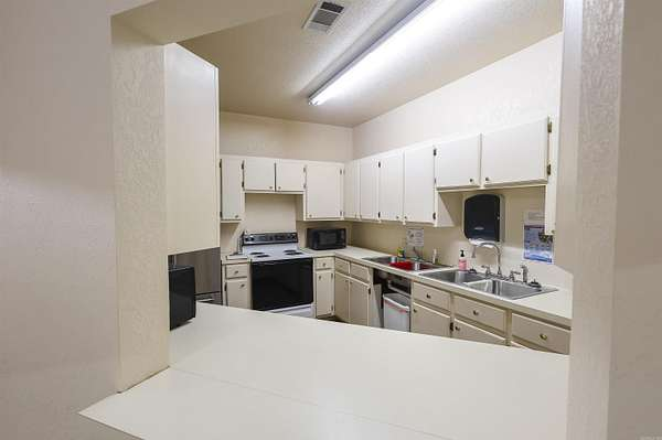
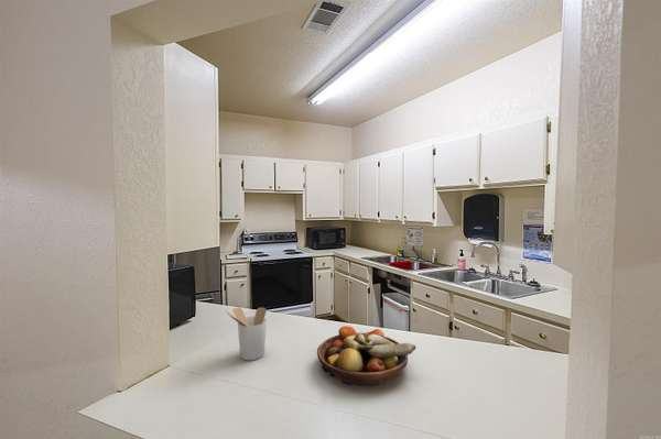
+ fruit bowl [316,325,416,387]
+ utensil holder [225,306,268,361]
